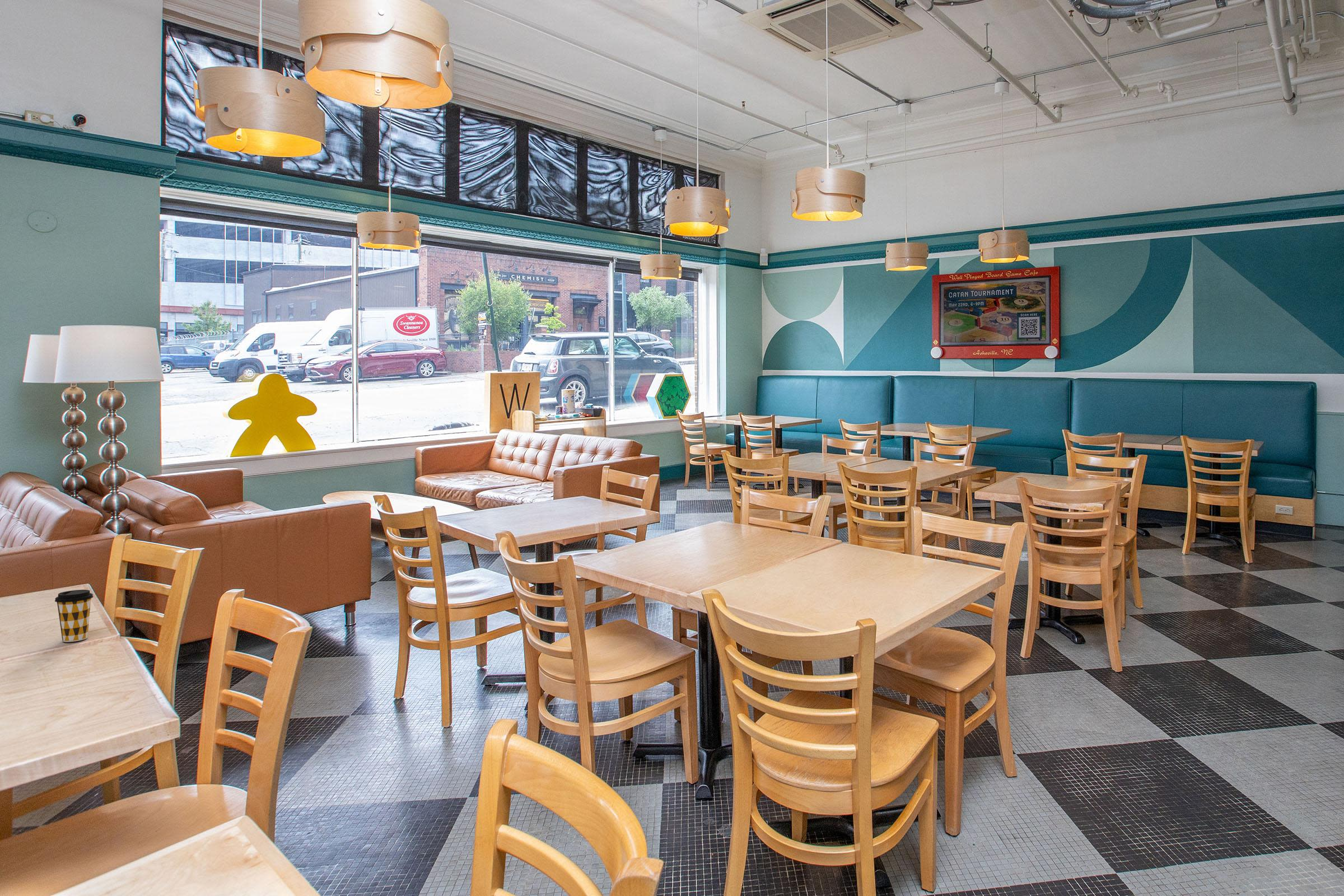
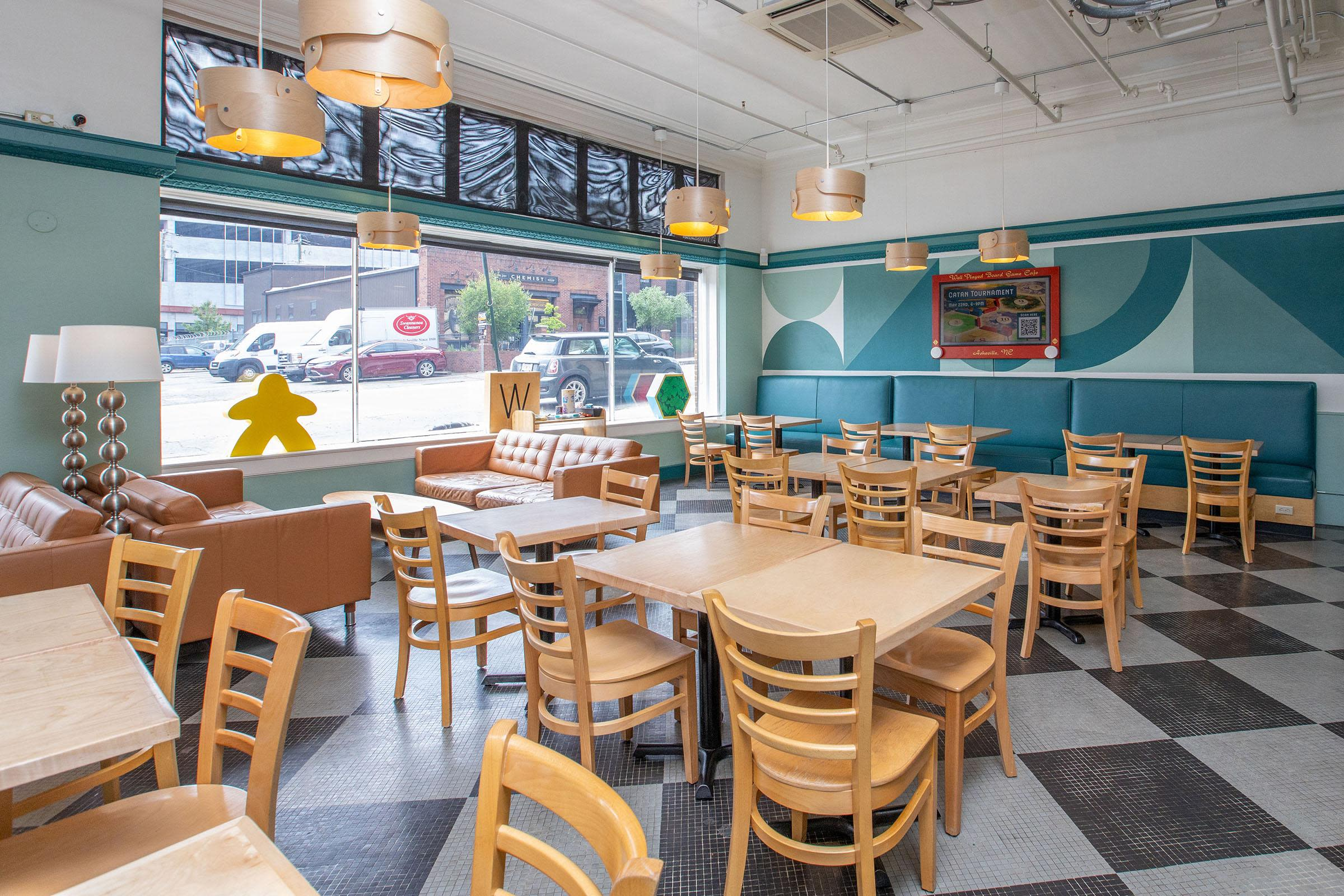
- coffee cup [54,589,94,642]
